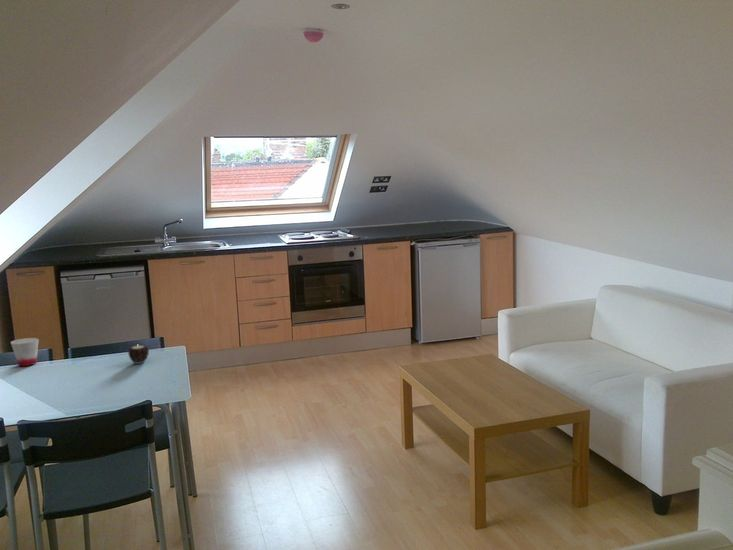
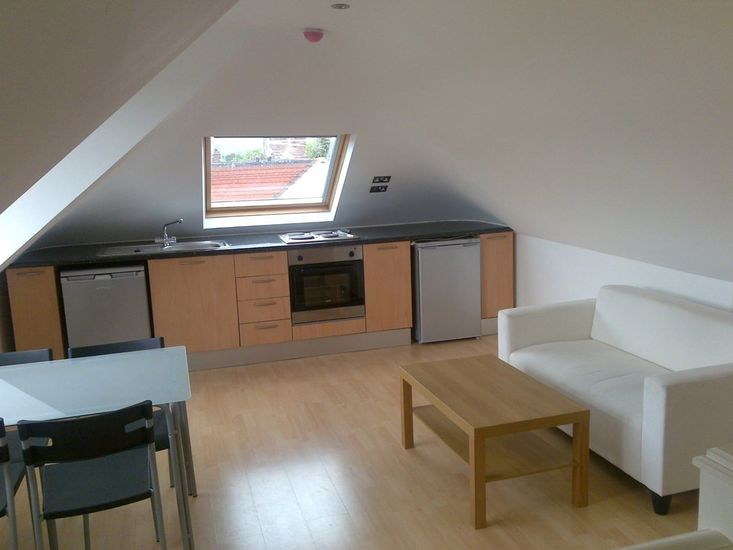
- cup [10,337,40,367]
- candle [127,345,150,365]
